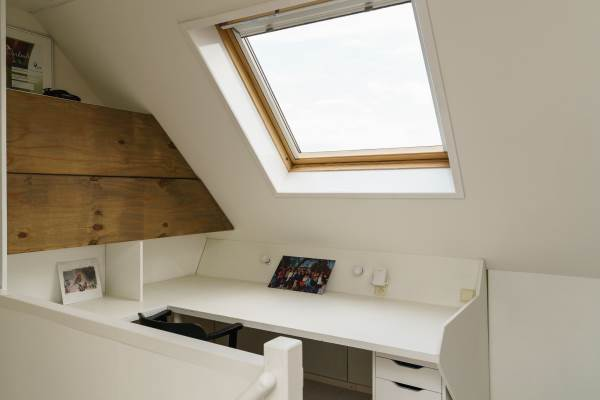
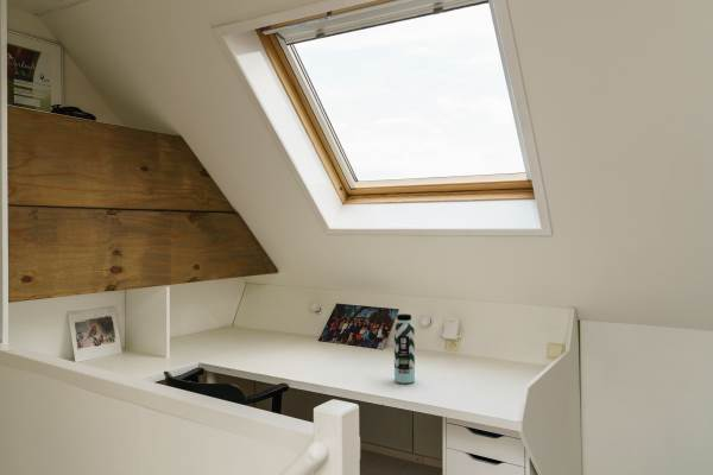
+ water bottle [393,314,416,385]
